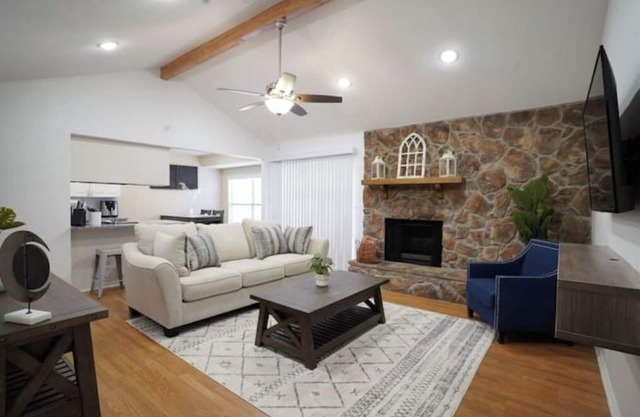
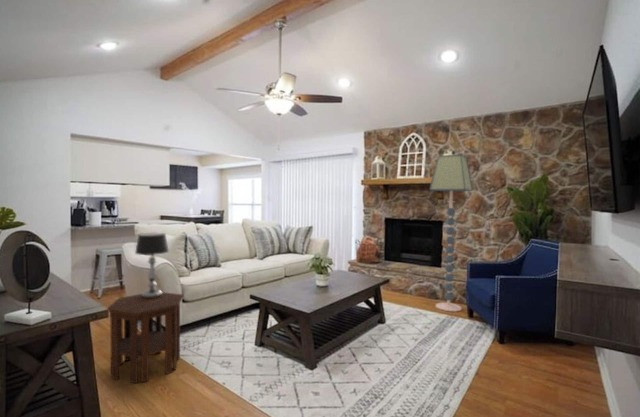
+ floor lamp [428,153,474,313]
+ side table [106,291,184,384]
+ table lamp [134,232,170,298]
